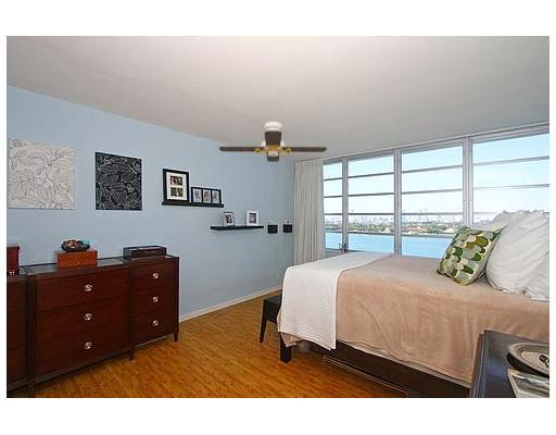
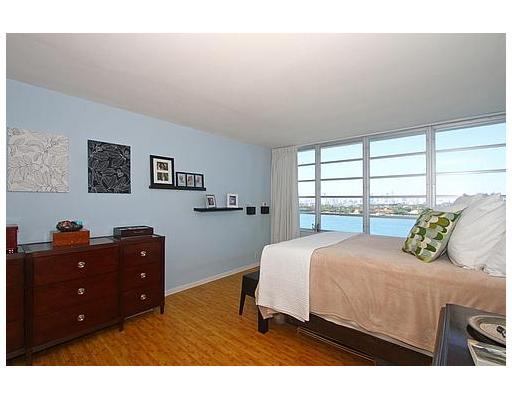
- ceiling fan [218,121,328,163]
